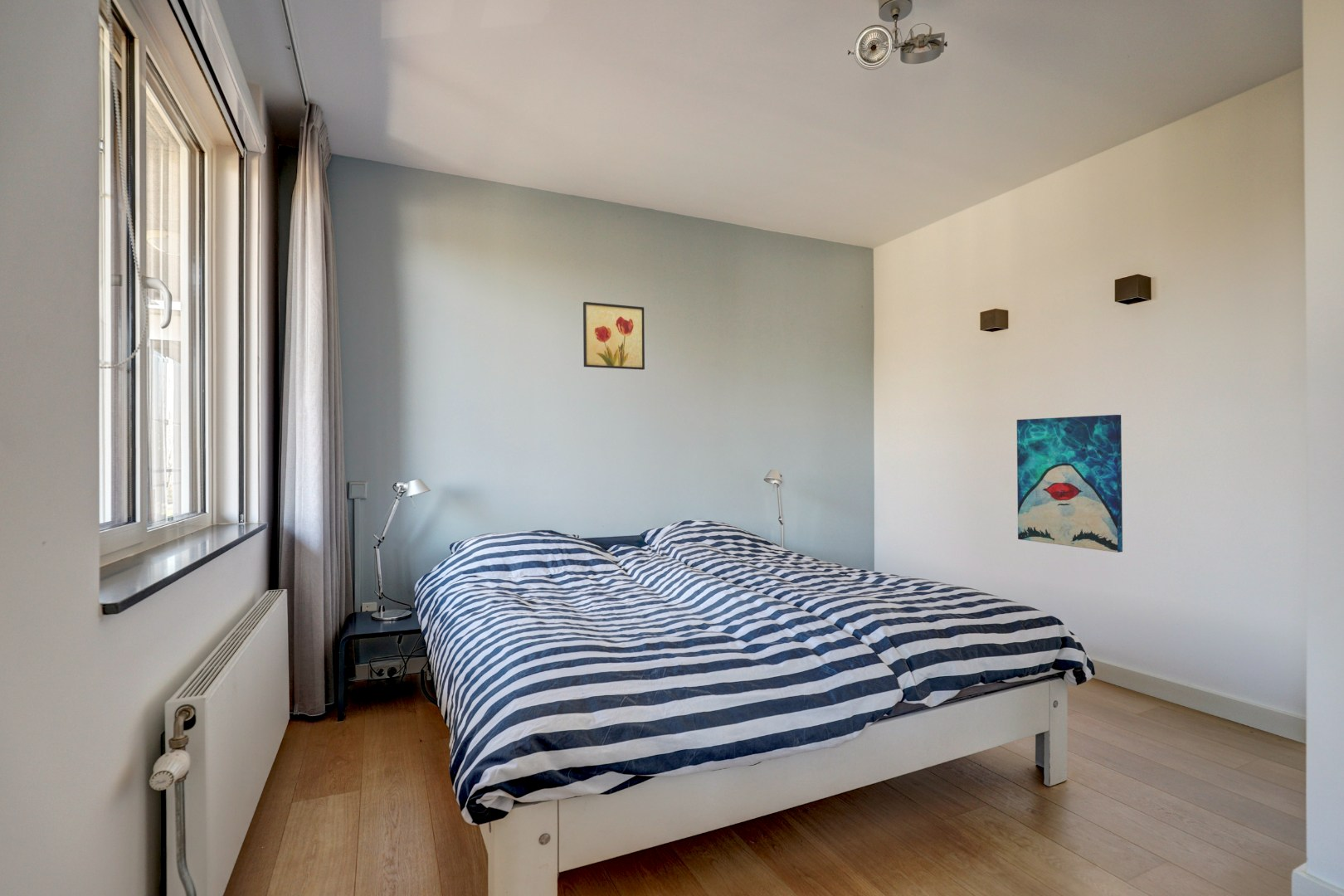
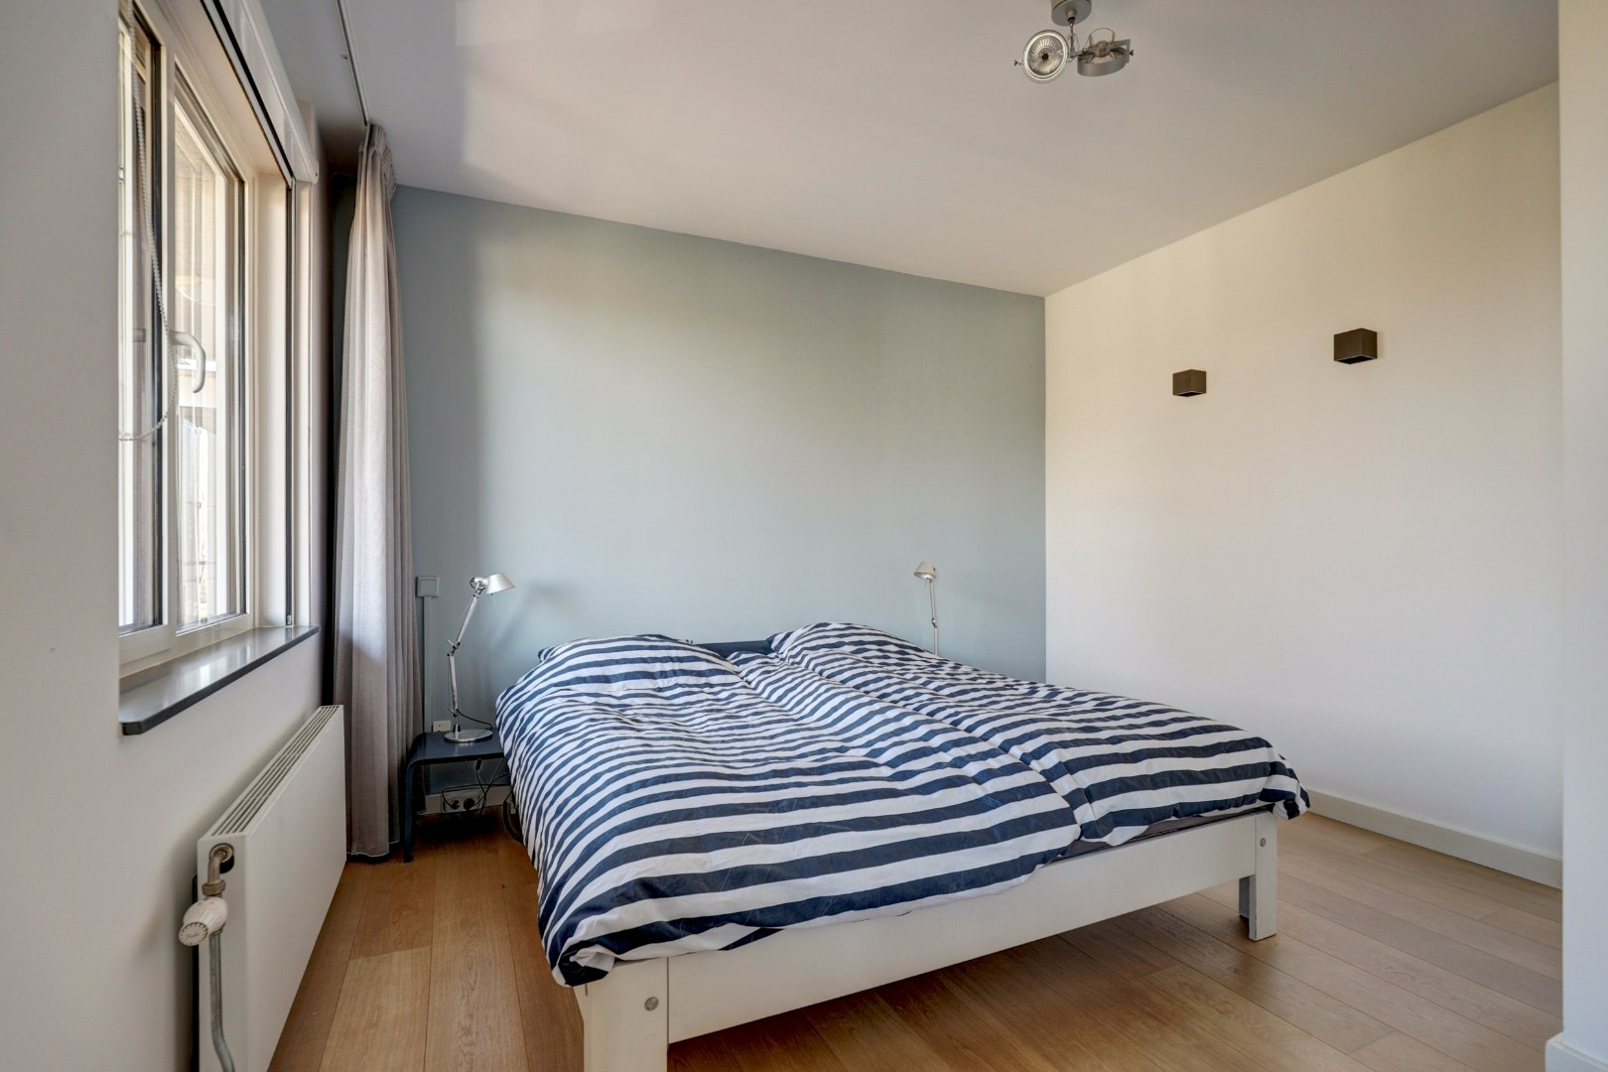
- wall art [582,301,645,371]
- wall art [1016,414,1123,553]
